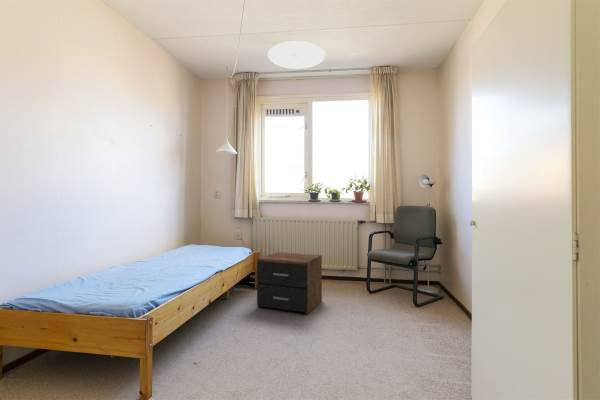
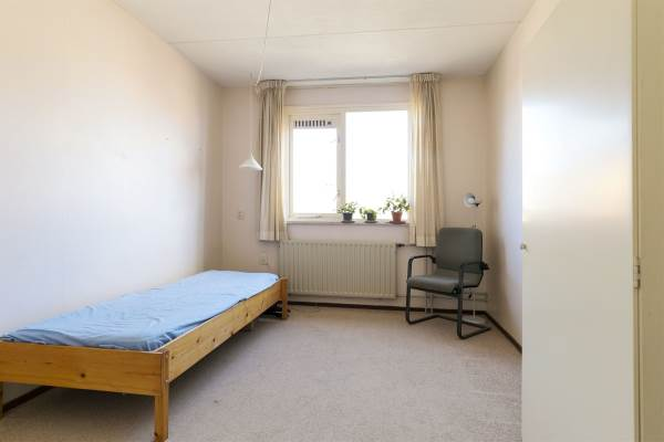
- ceiling light [267,40,326,70]
- nightstand [256,251,323,315]
